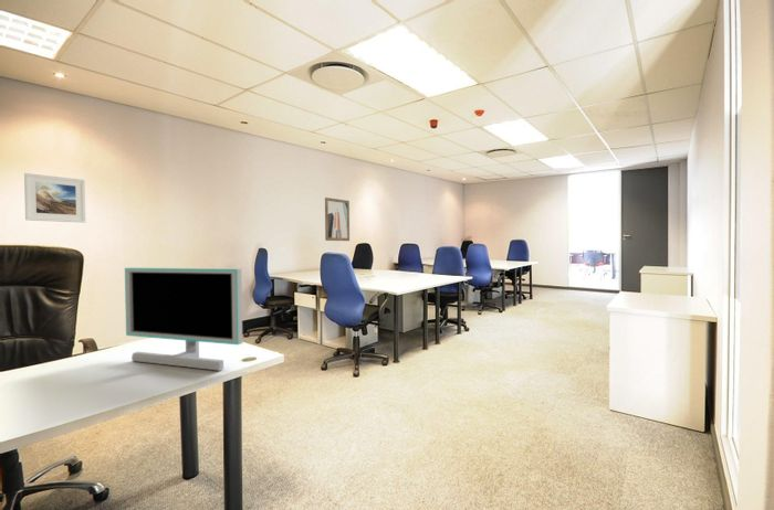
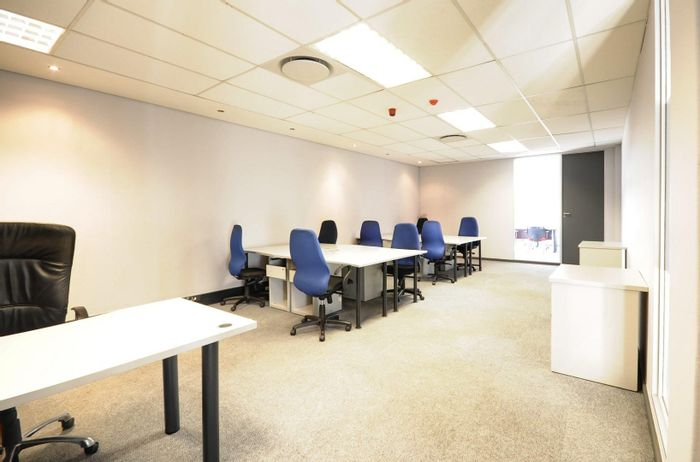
- wall art [324,196,351,242]
- monitor [124,266,244,372]
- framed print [23,172,86,224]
